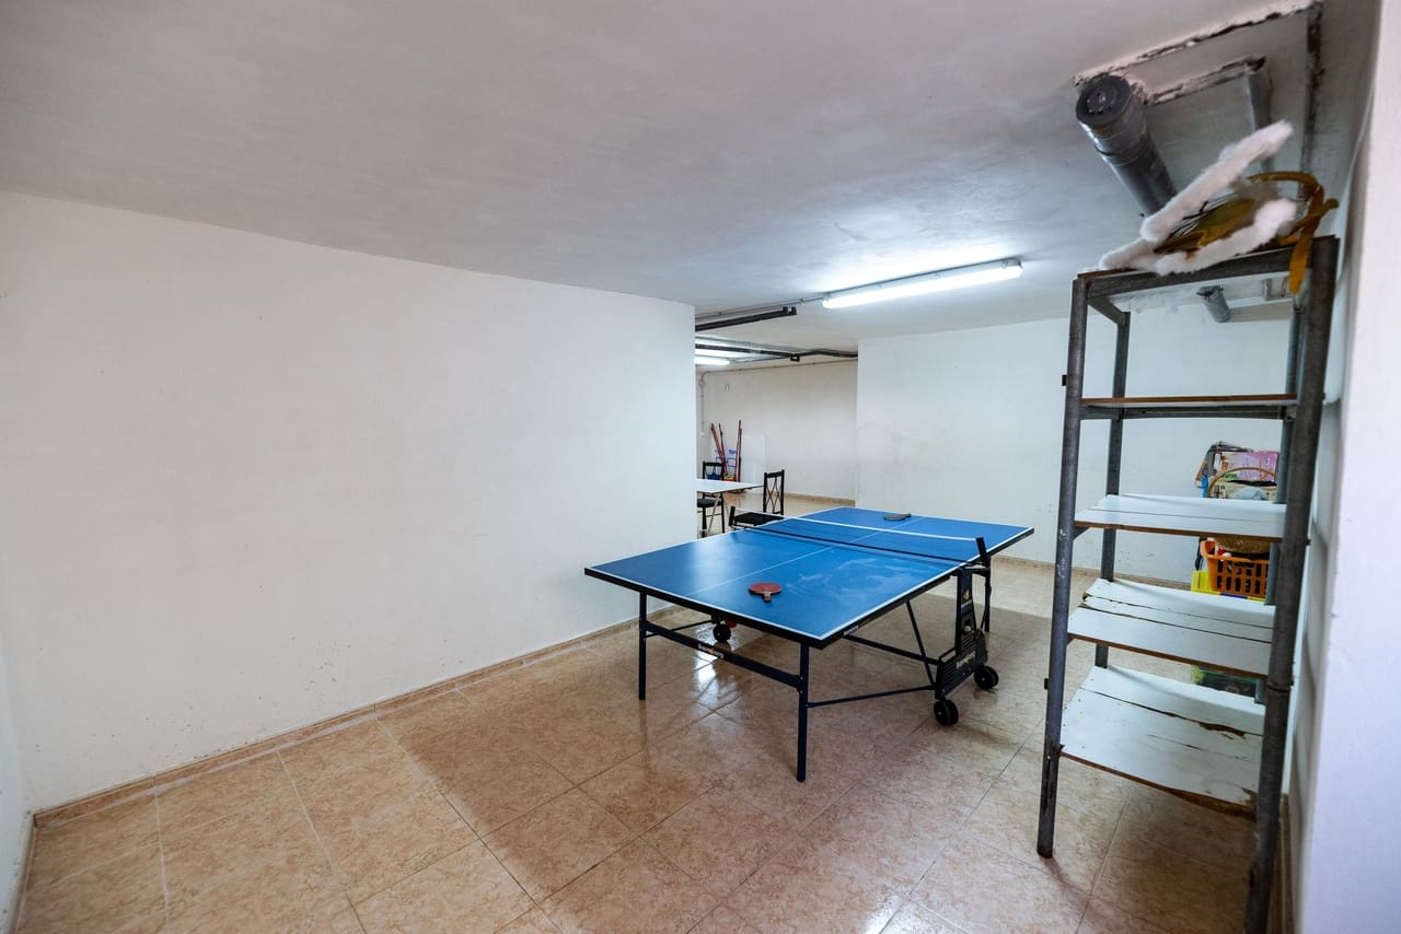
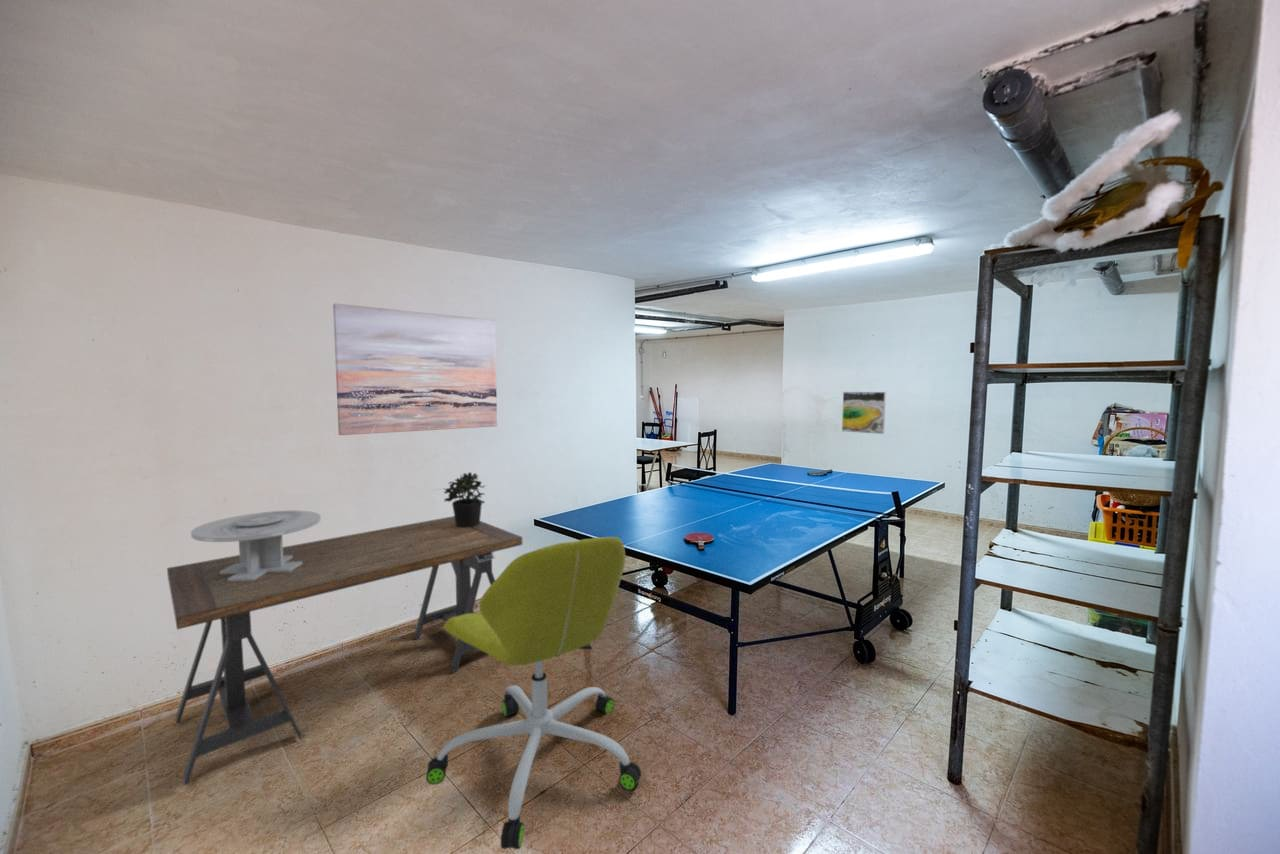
+ potted plant [443,471,486,528]
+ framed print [841,391,887,435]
+ wall art [332,302,498,436]
+ office chair [425,536,642,850]
+ desk [166,515,523,786]
+ round table [190,510,322,581]
